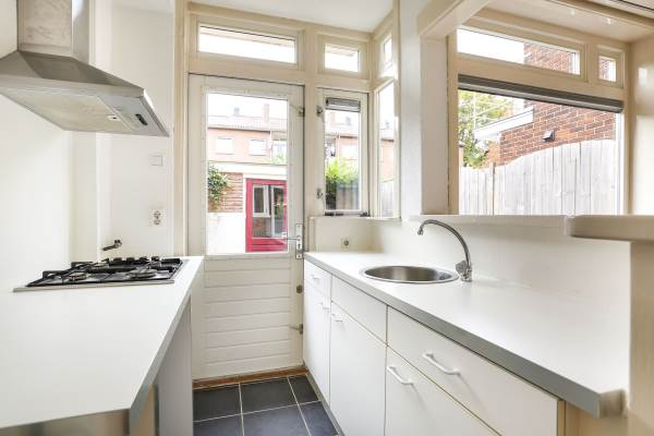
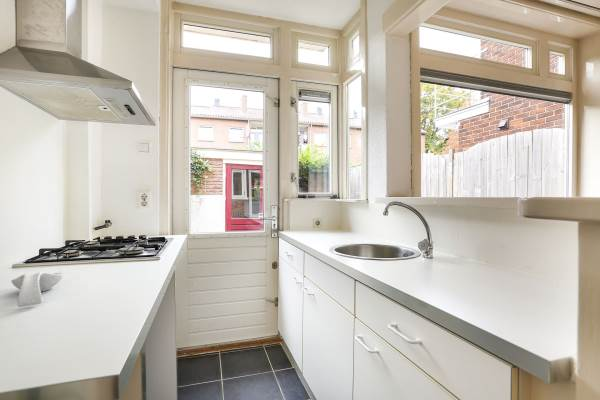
+ spoon rest [10,271,65,308]
